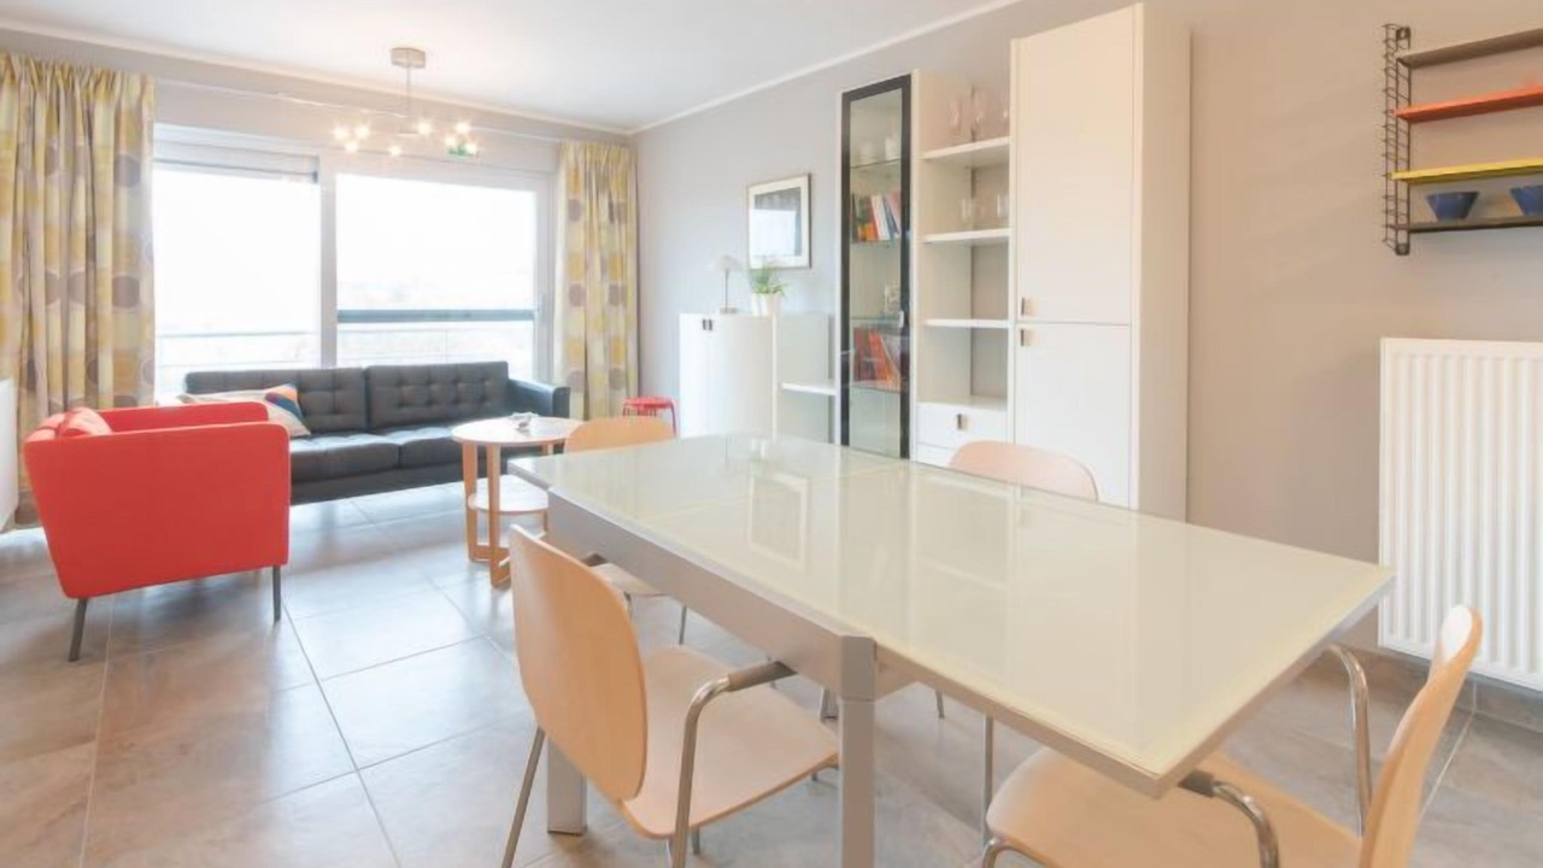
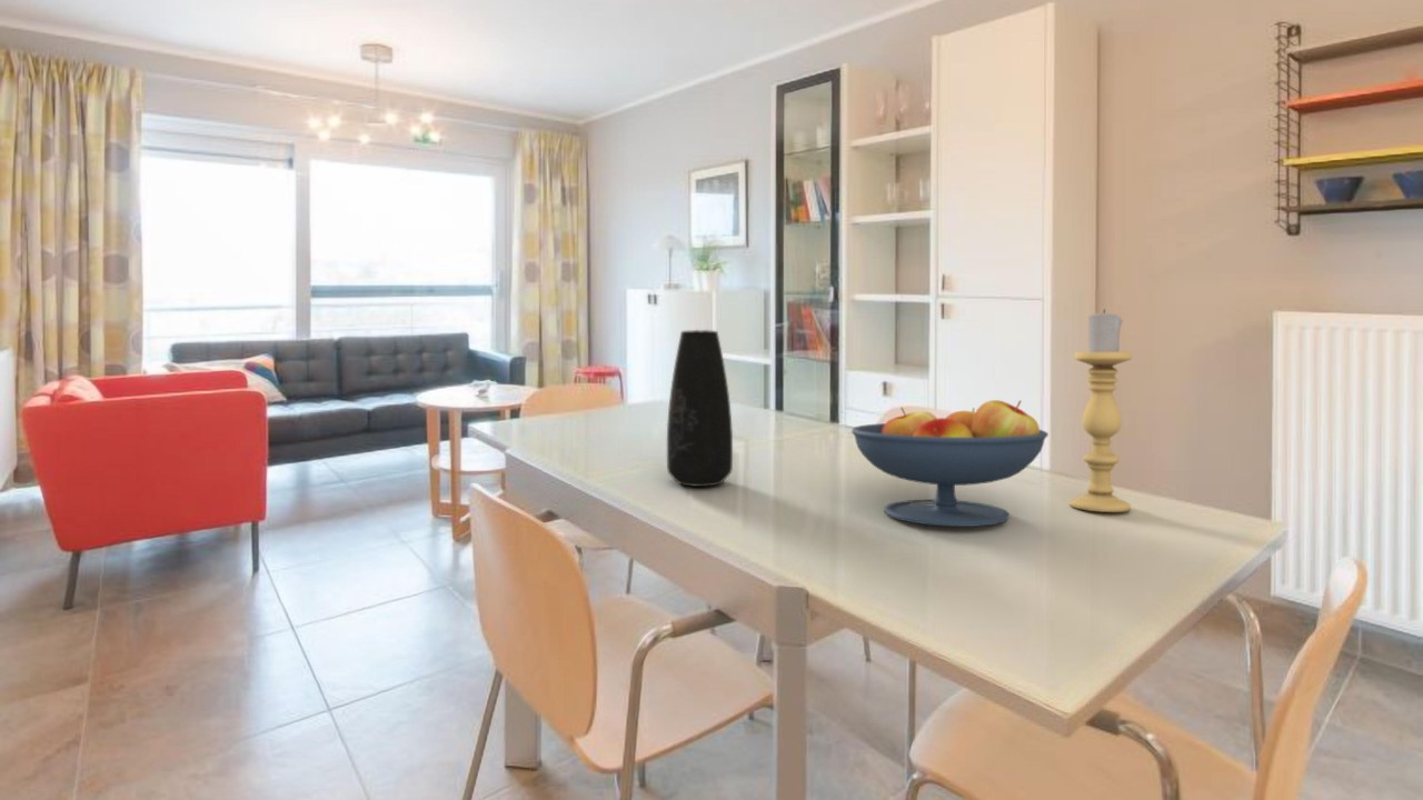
+ candle holder [1069,308,1133,513]
+ fruit bowl [850,399,1049,528]
+ vase [666,329,734,488]
